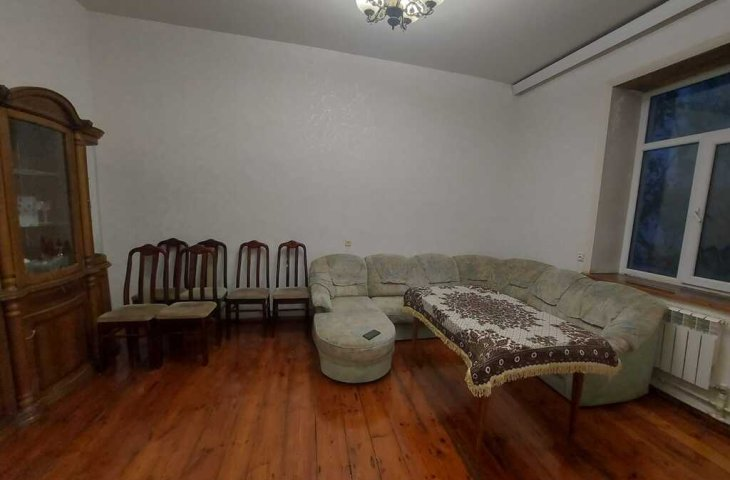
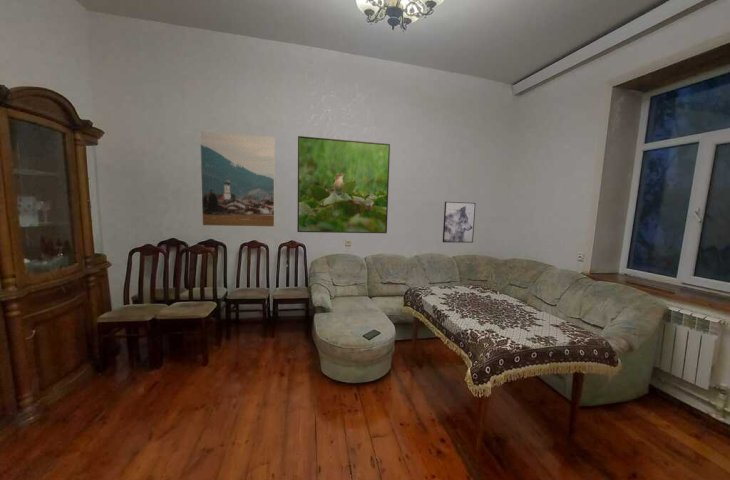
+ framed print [296,135,391,234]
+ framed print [199,130,276,228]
+ wall art [442,201,477,244]
